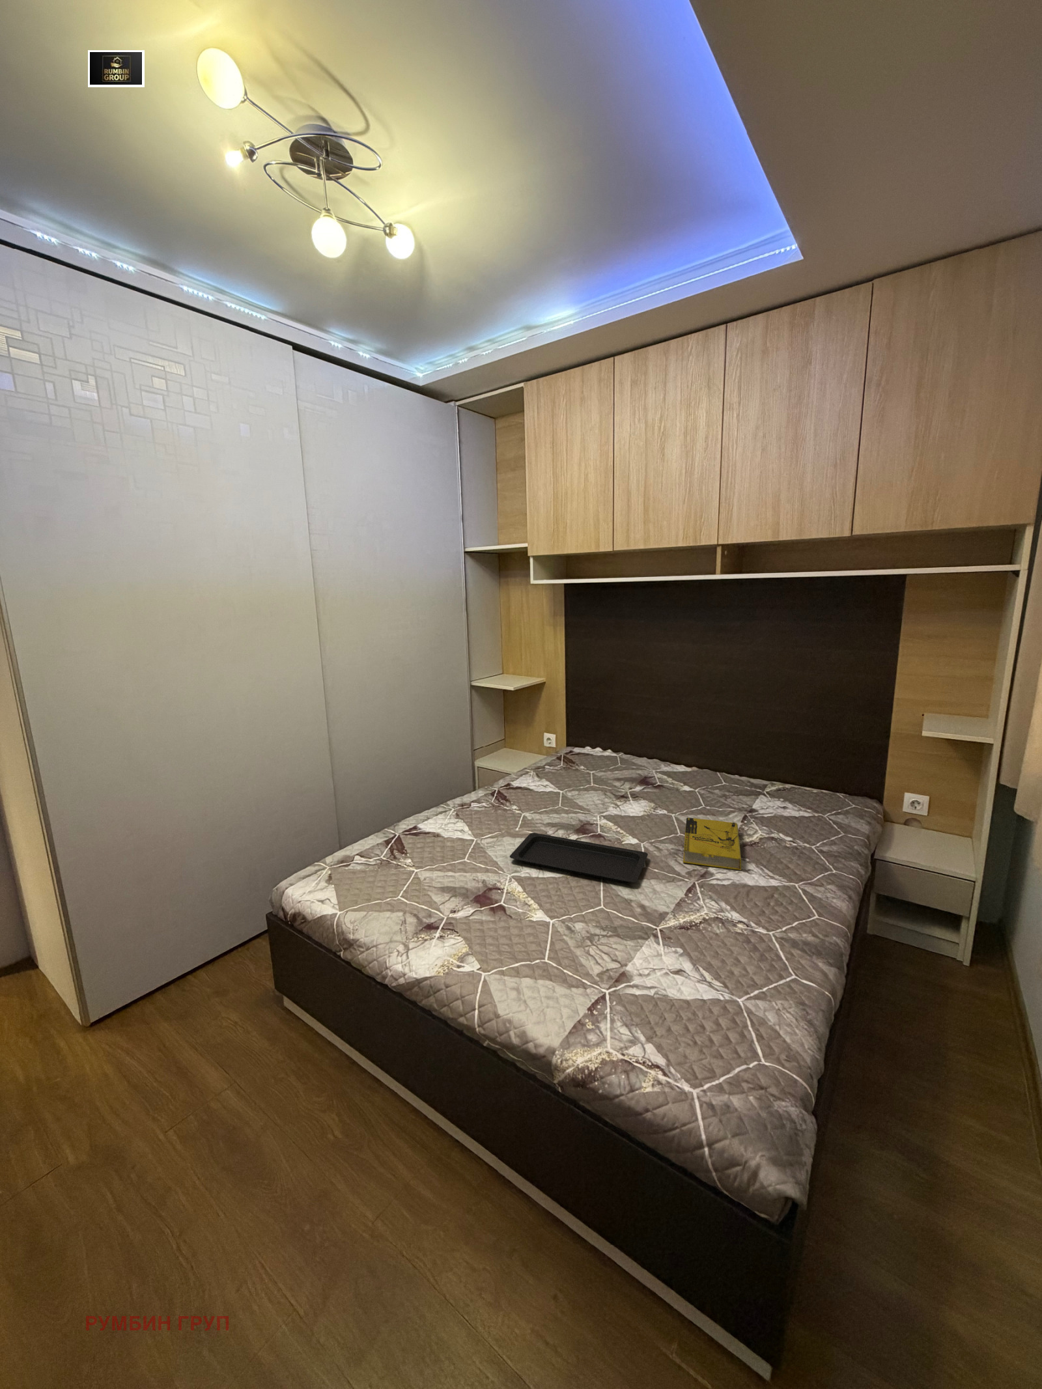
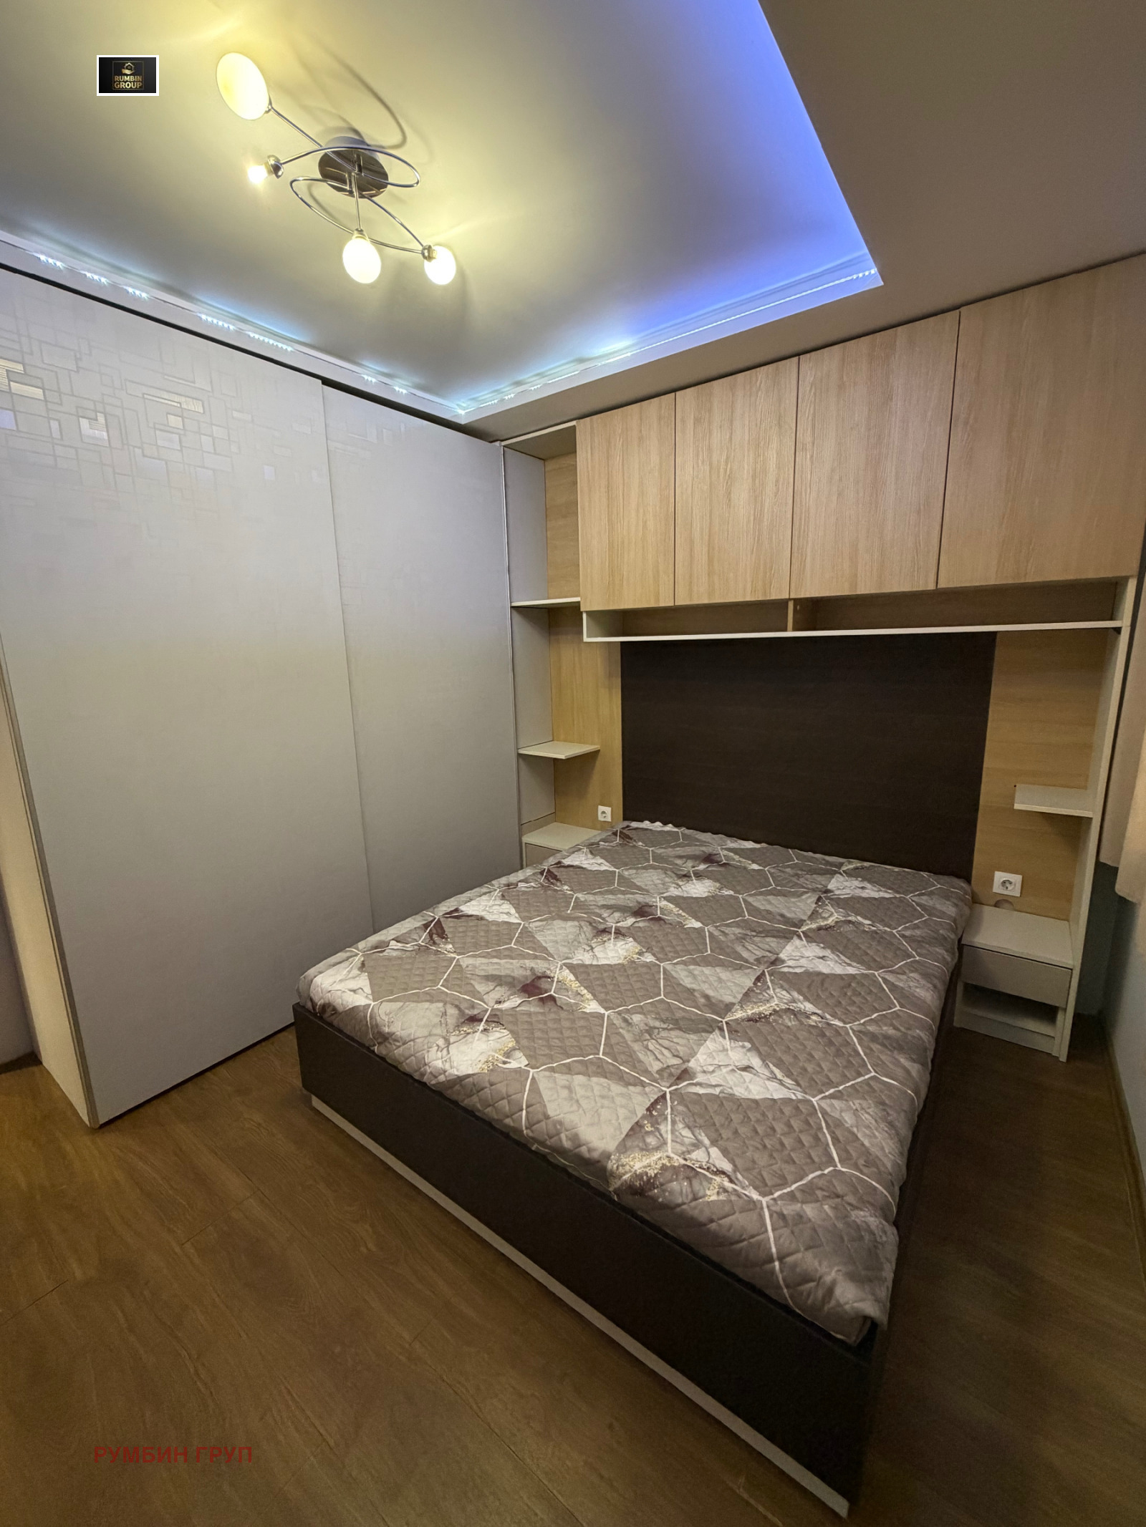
- book [683,818,742,870]
- serving tray [509,832,649,883]
